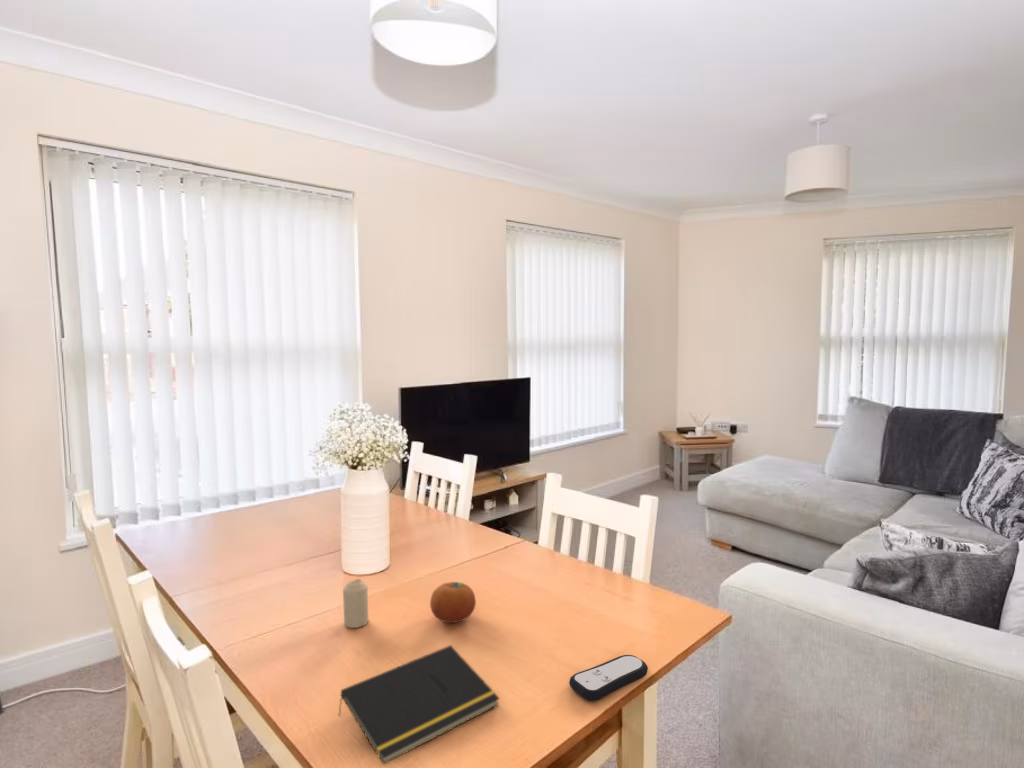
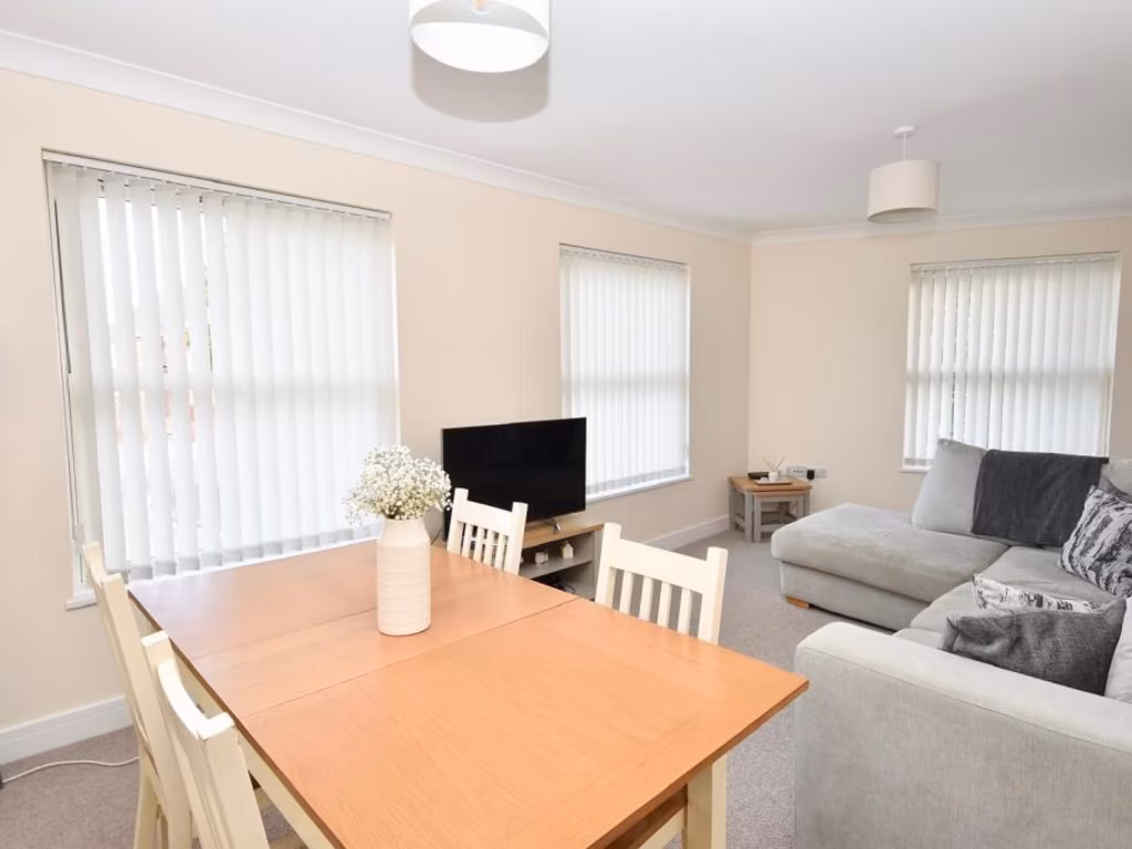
- fruit [429,581,477,624]
- remote control [568,654,649,702]
- candle [342,578,369,629]
- notepad [337,644,501,765]
